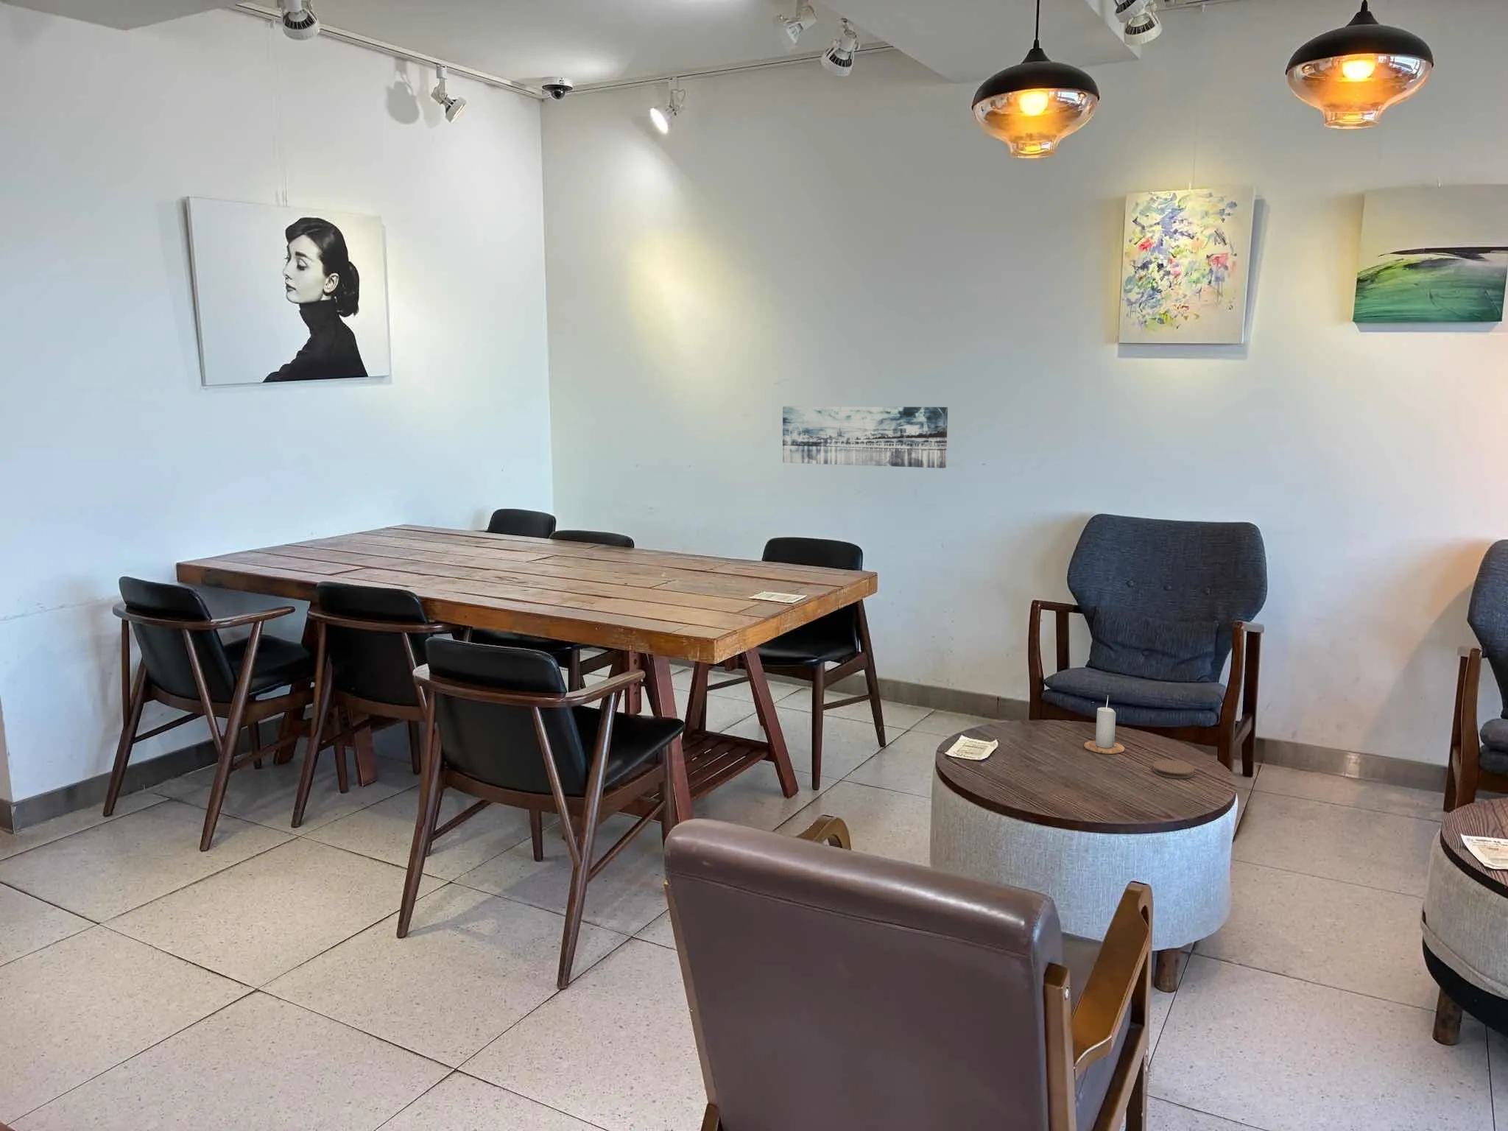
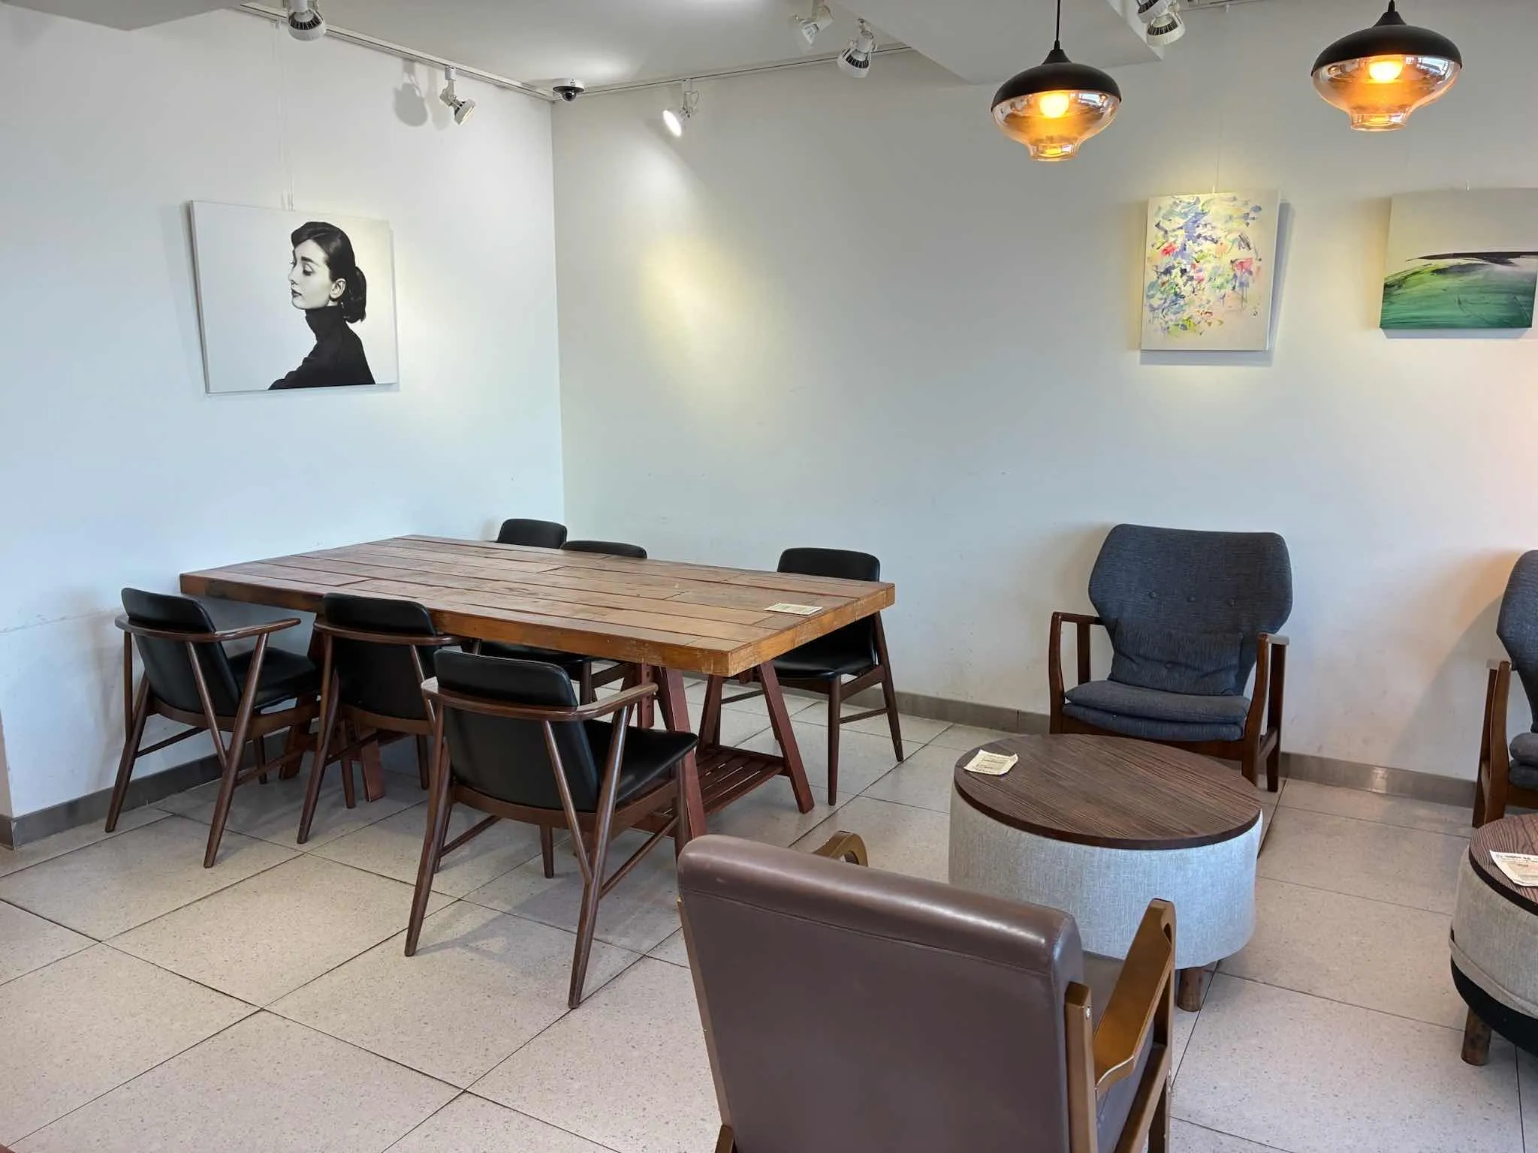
- wall art [782,406,949,469]
- candle [1083,696,1126,754]
- coaster [1152,759,1196,779]
